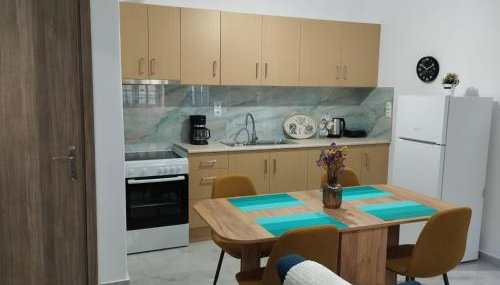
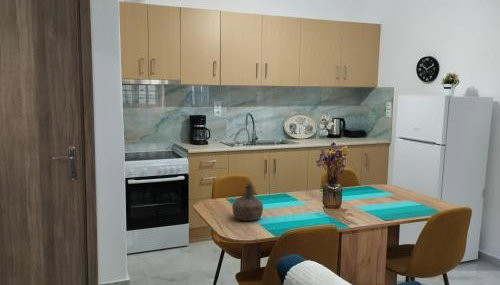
+ bottle [231,182,264,222]
